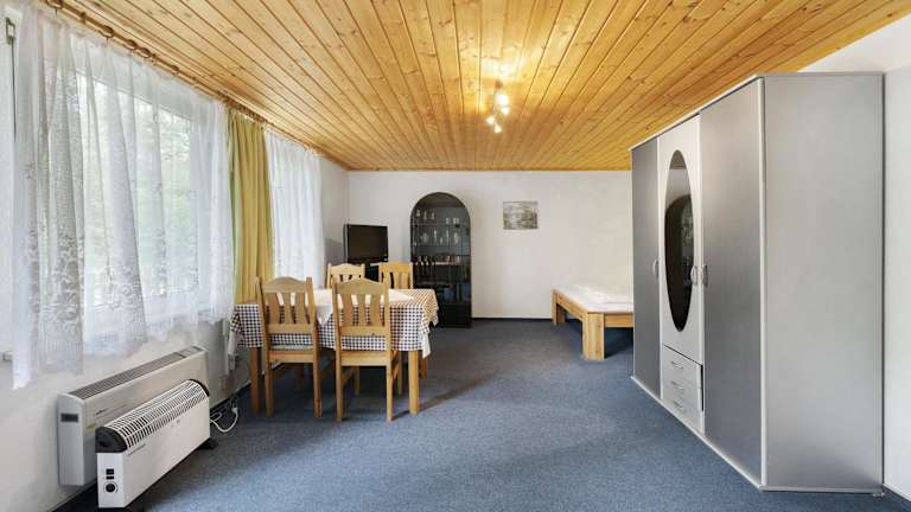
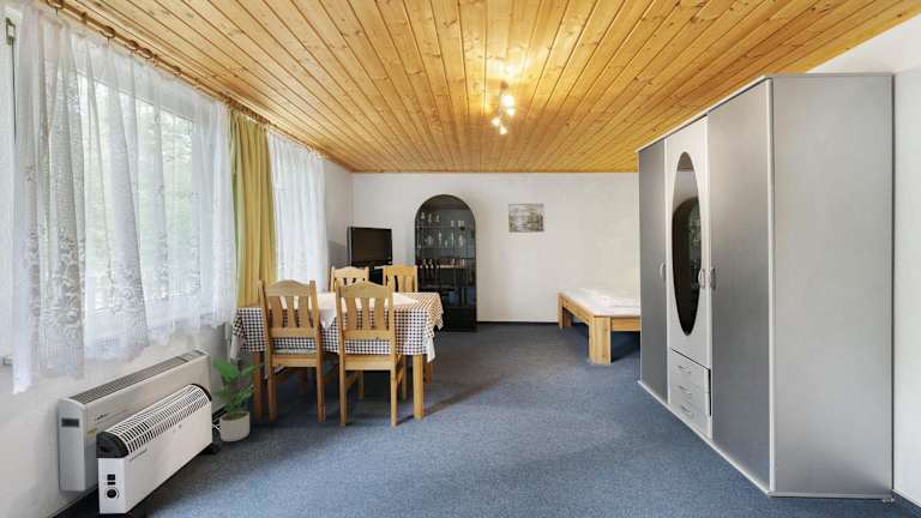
+ potted plant [209,359,269,442]
